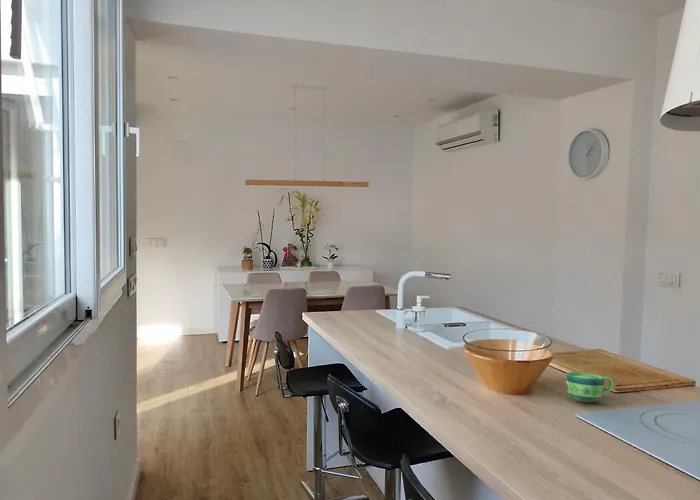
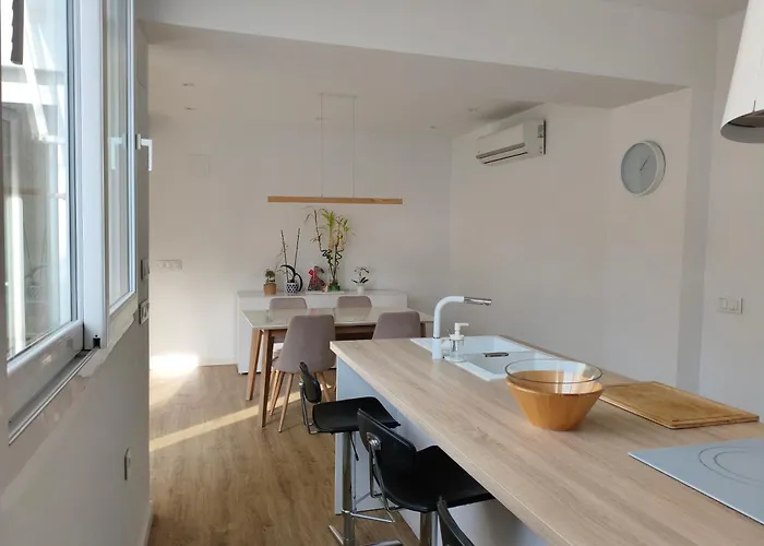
- cup [565,371,614,403]
